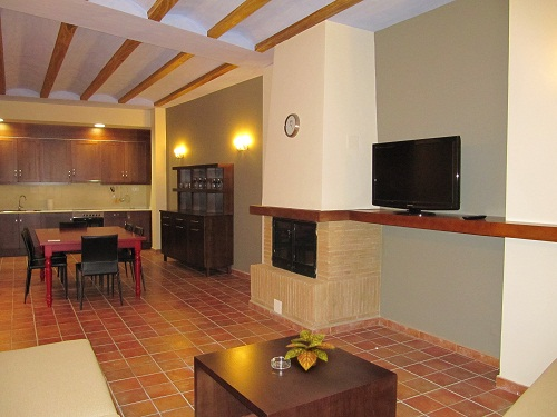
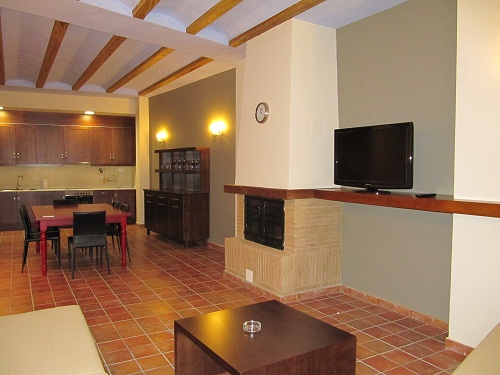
- plant [284,329,336,371]
